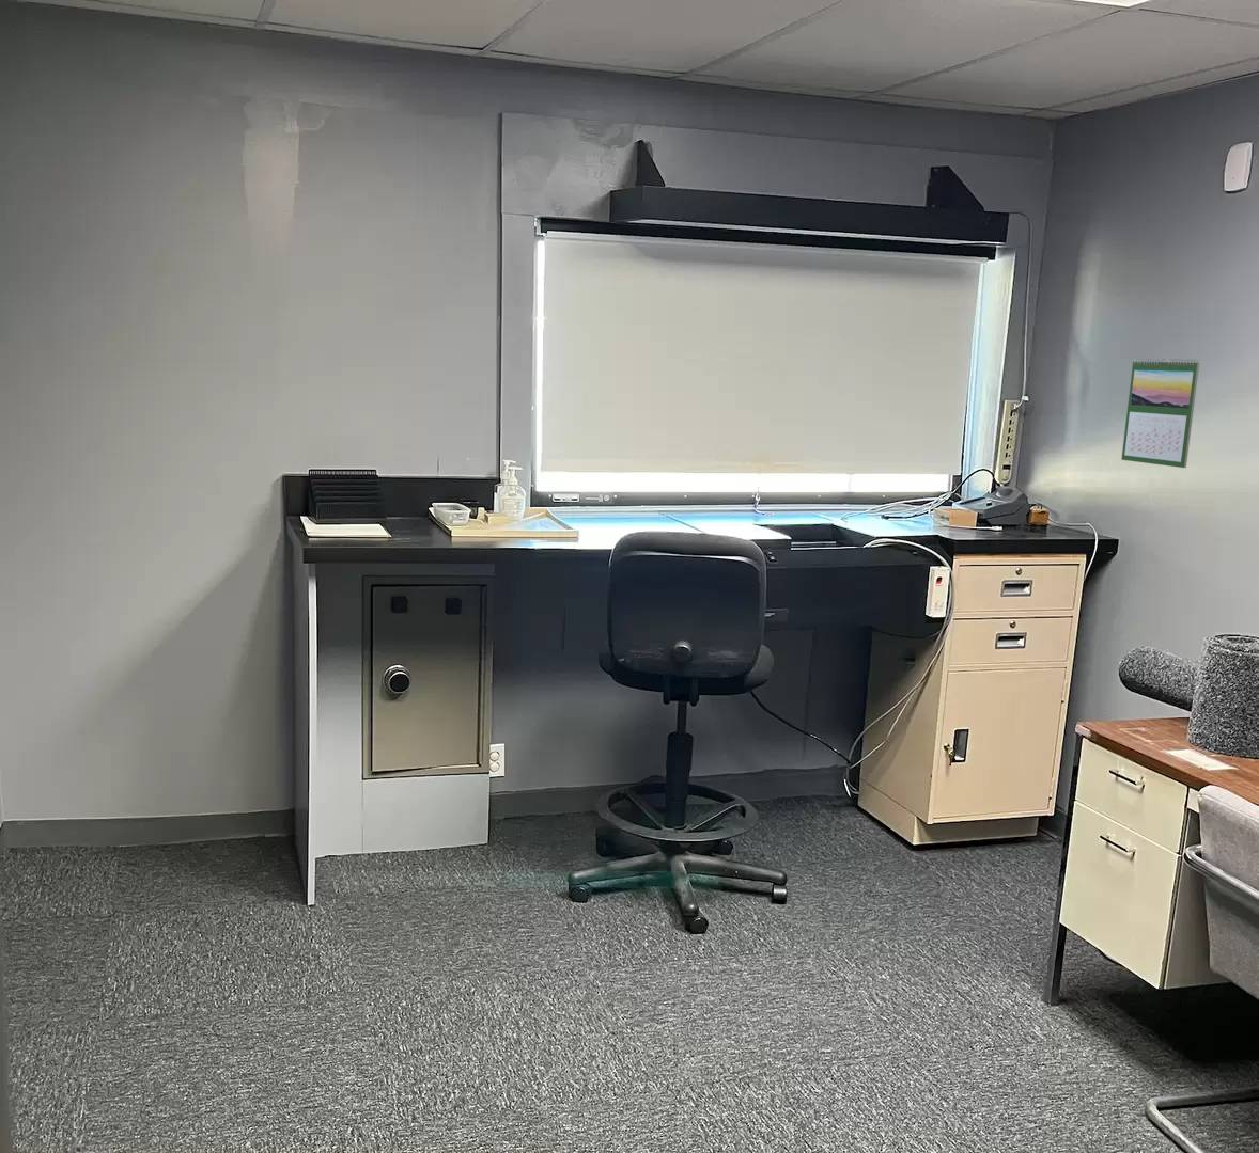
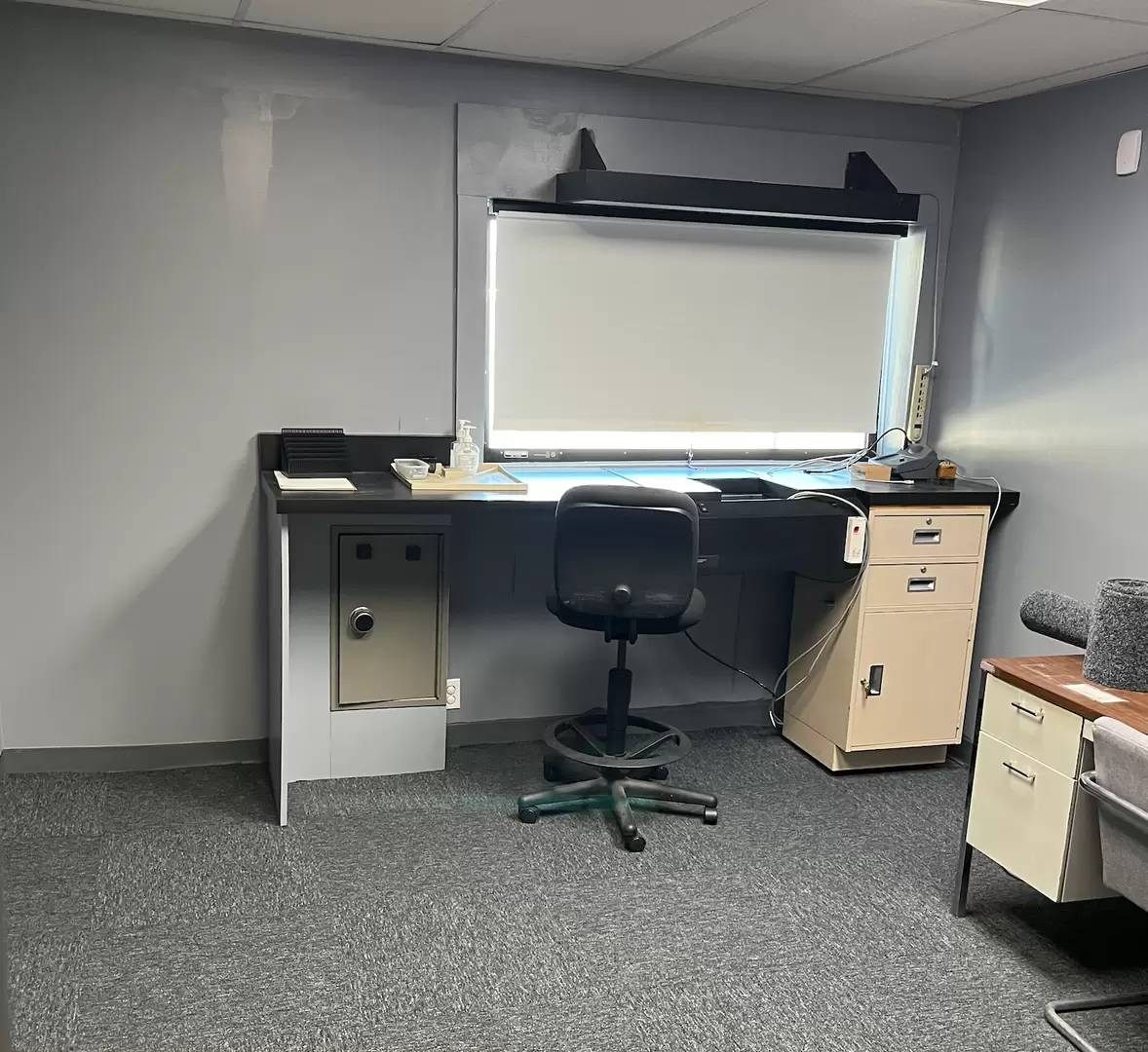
- calendar [1120,356,1200,469]
